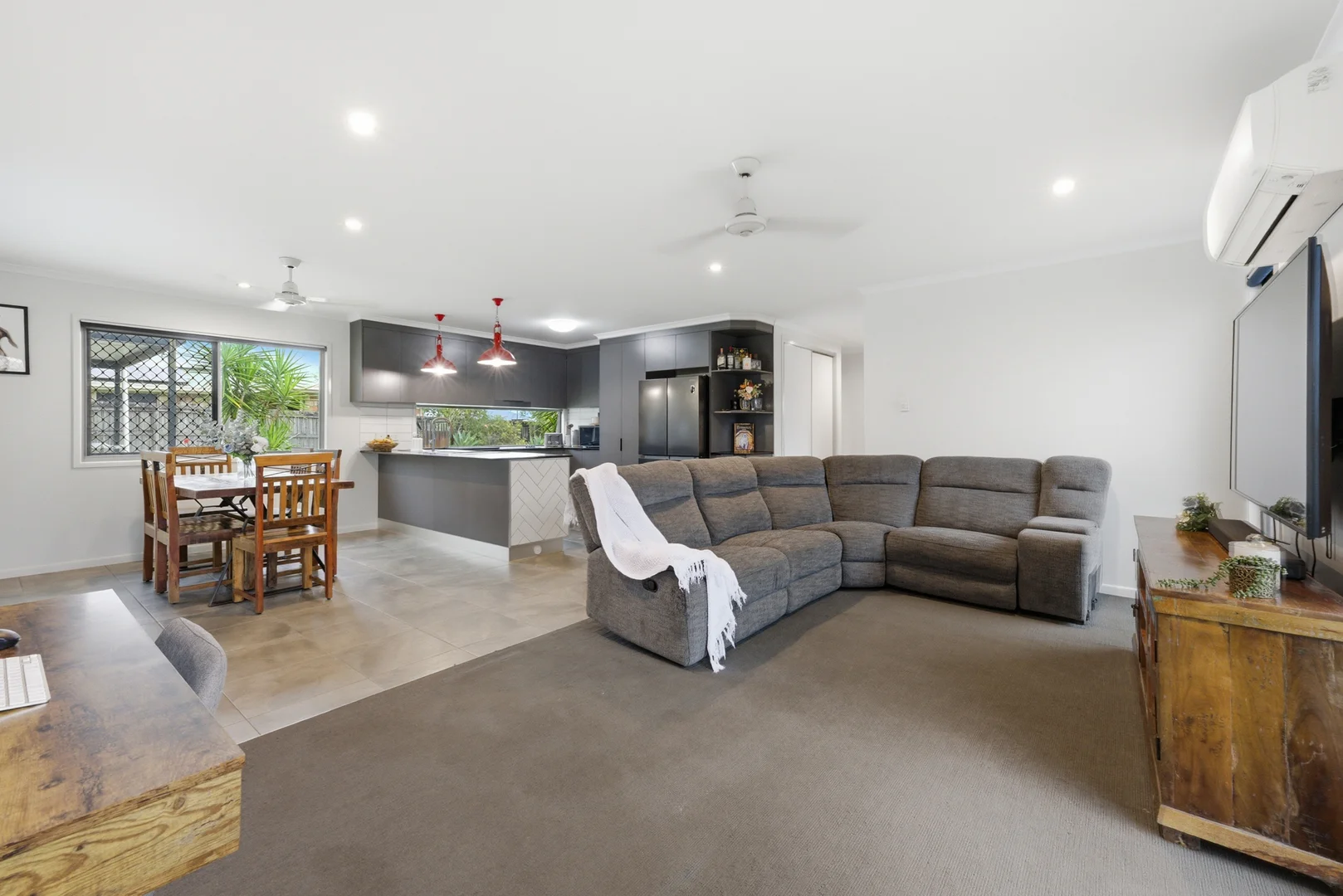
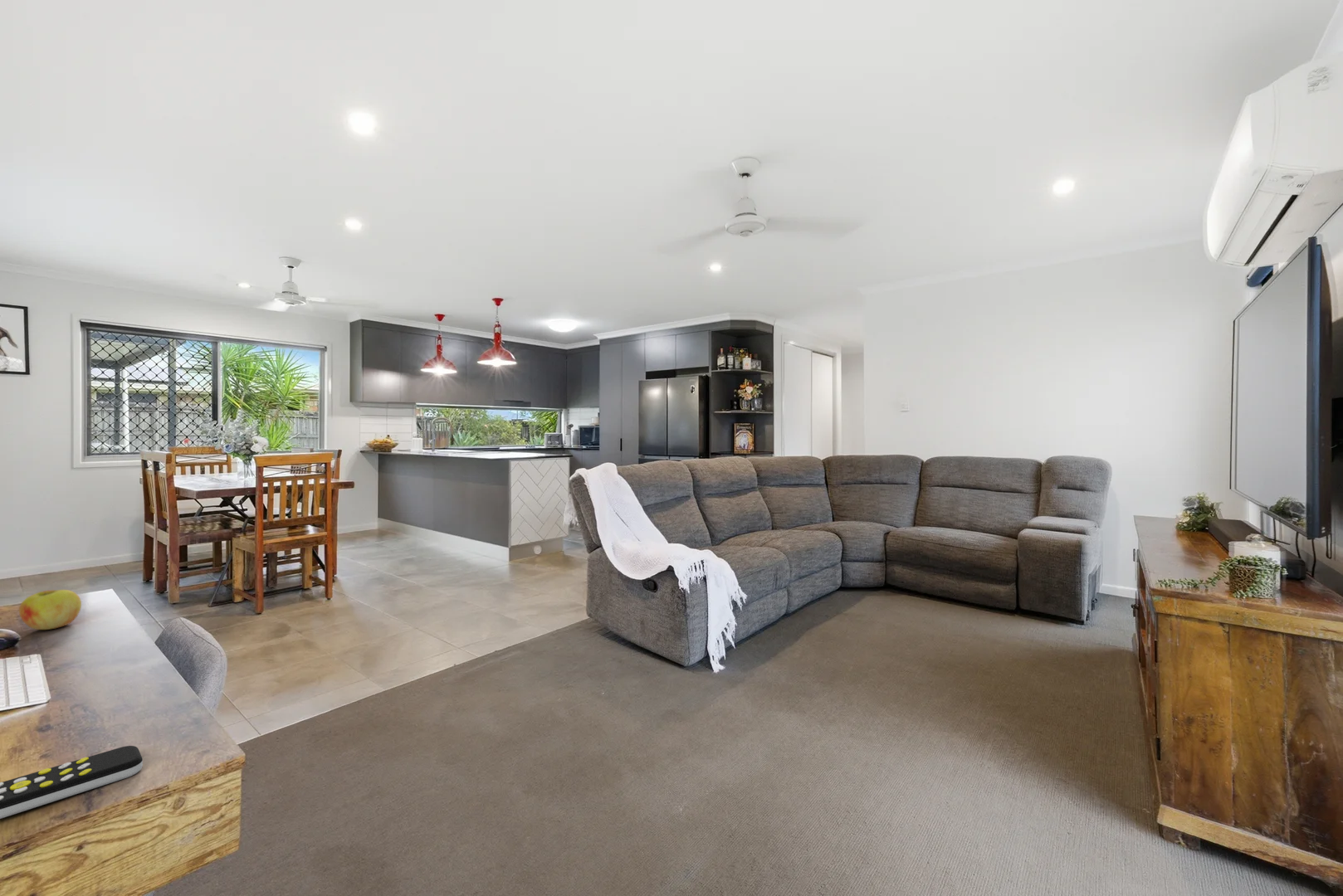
+ apple [18,589,82,631]
+ remote control [0,745,144,820]
